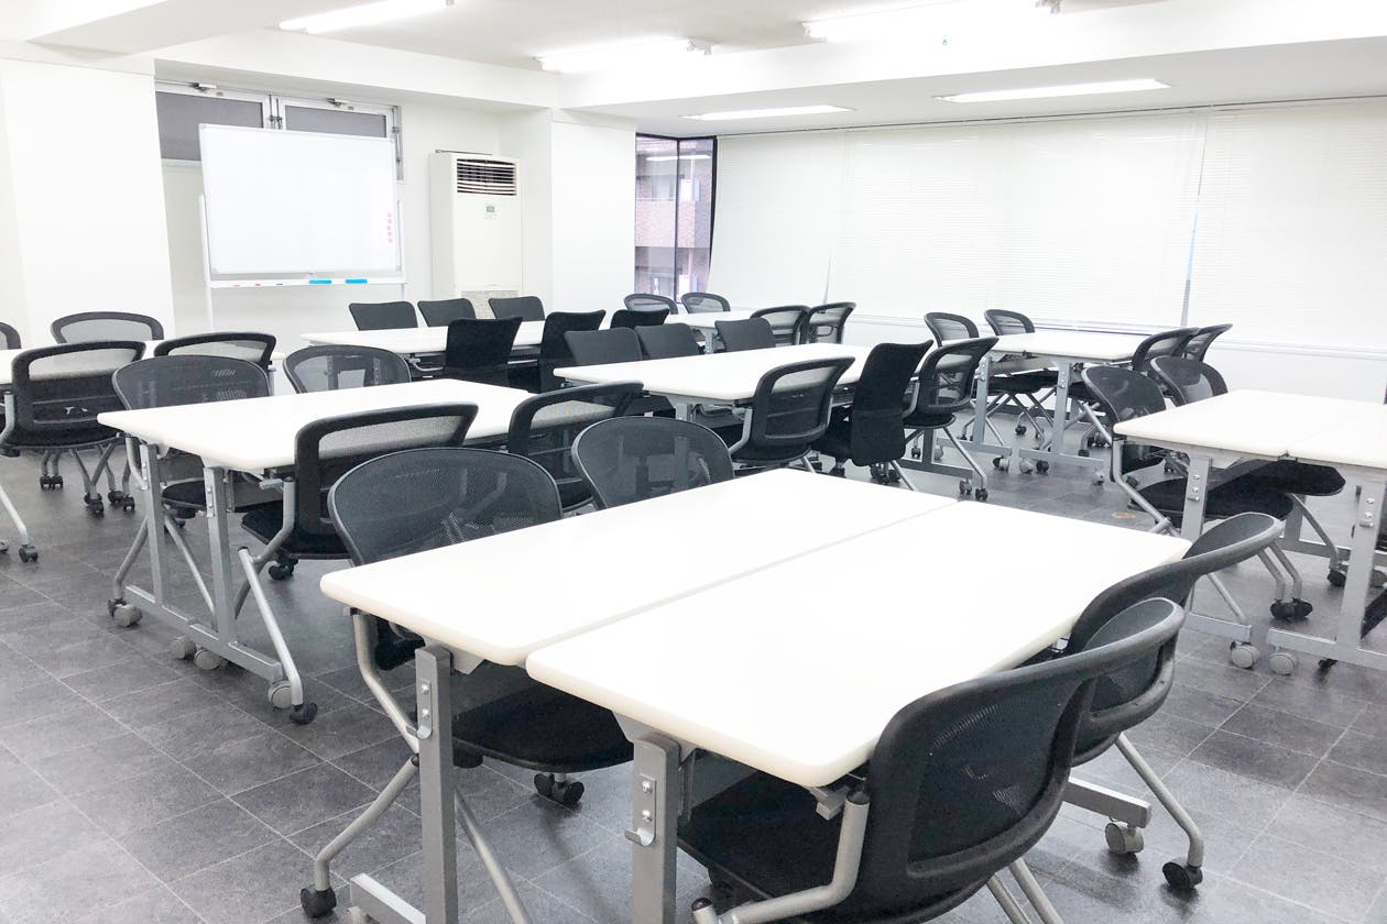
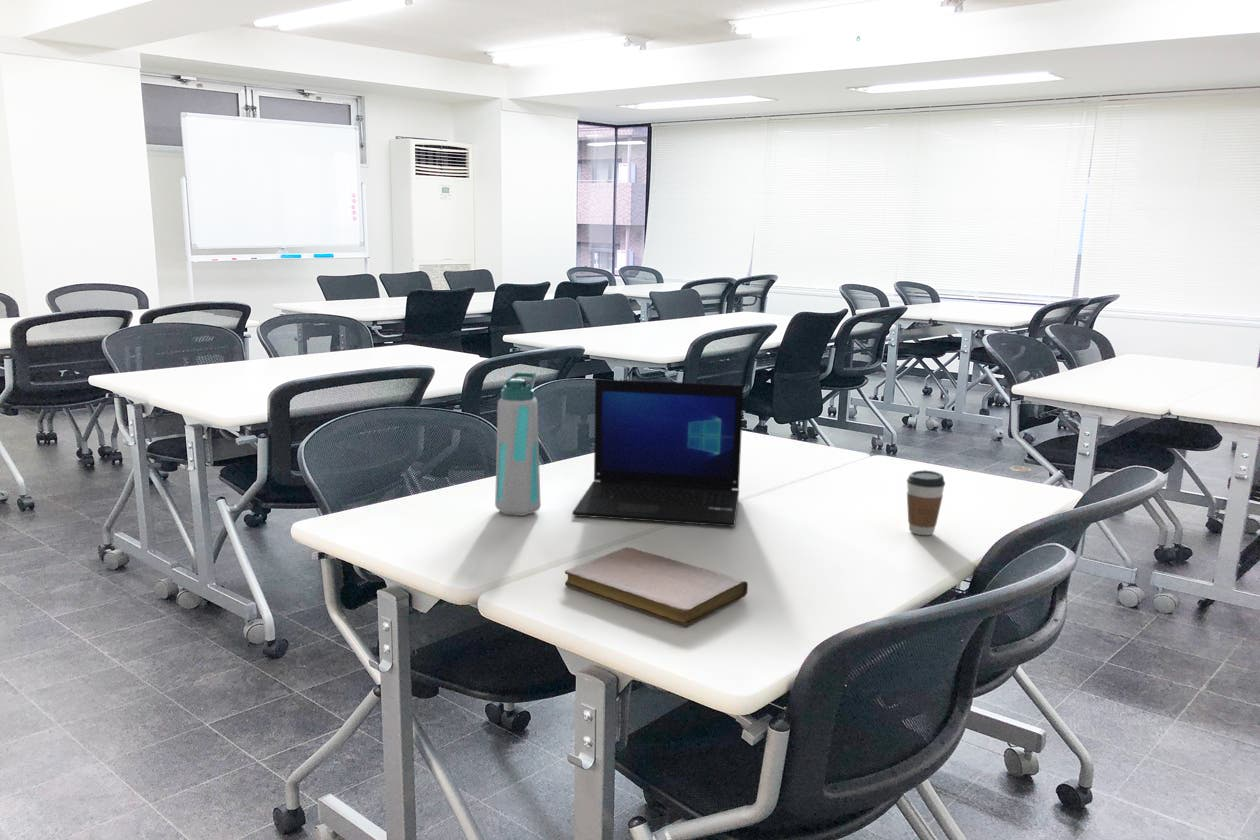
+ water bottle [494,371,542,517]
+ laptop [571,378,745,527]
+ notebook [564,547,749,628]
+ coffee cup [906,469,946,536]
